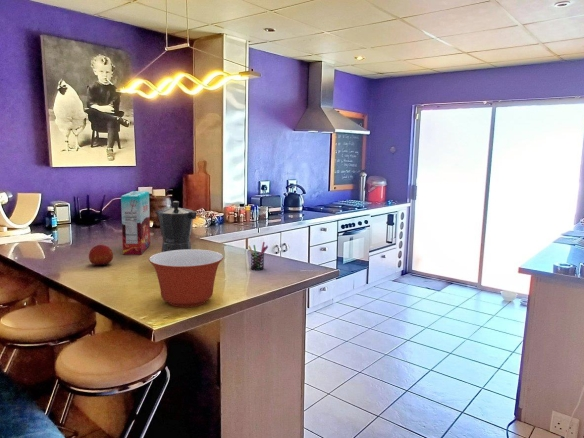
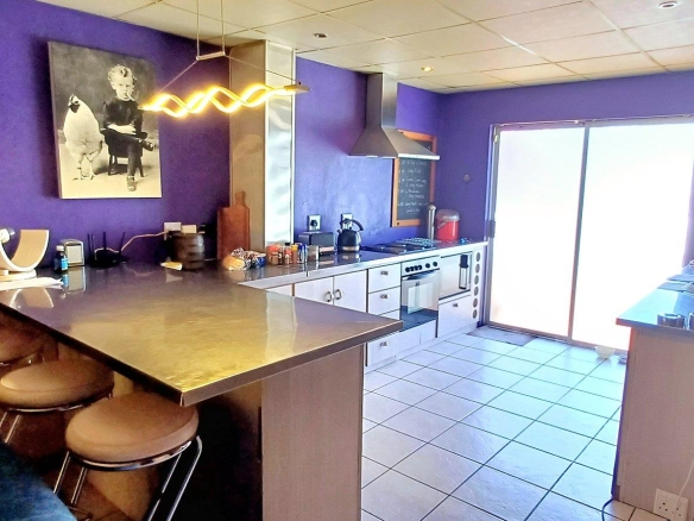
- pen holder [247,241,269,272]
- mixing bowl [148,248,224,308]
- coffee maker [154,200,198,253]
- cereal box [120,190,151,256]
- fruit [88,244,114,267]
